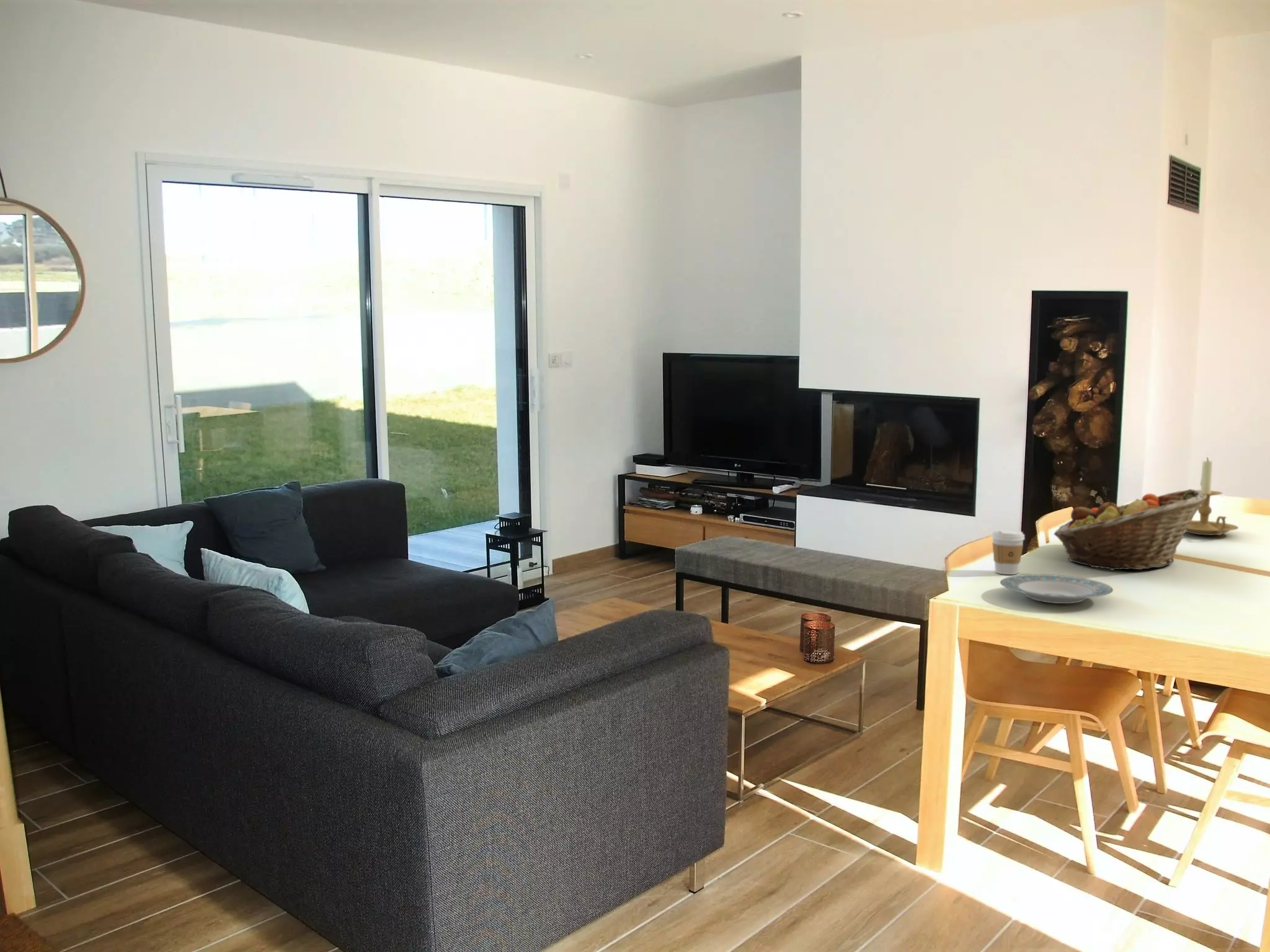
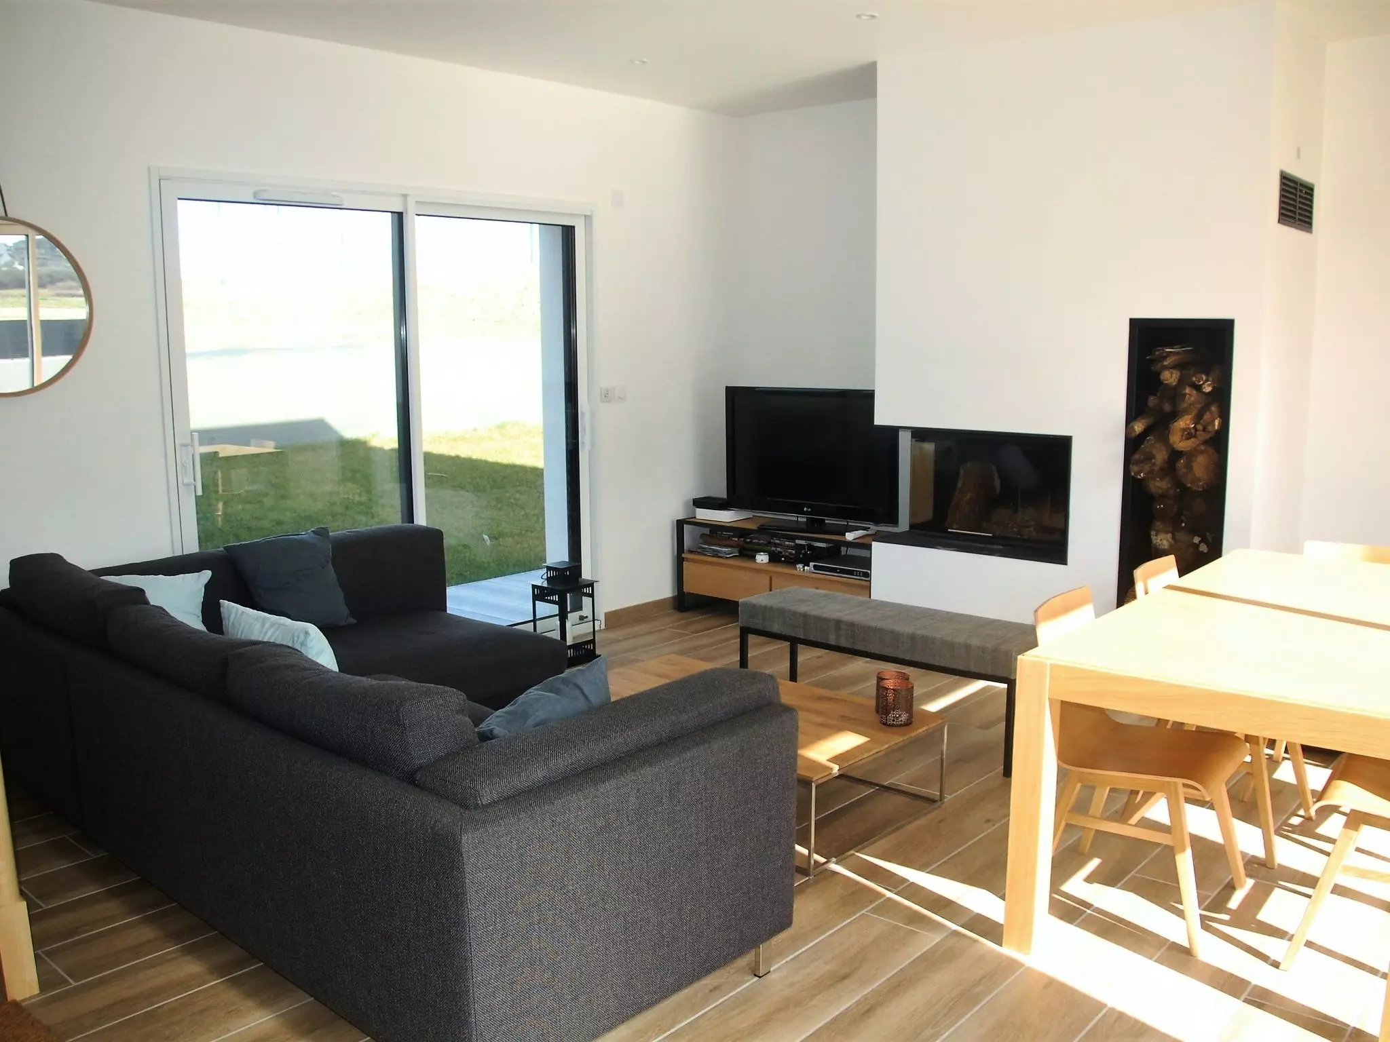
- candle holder [1186,457,1239,536]
- plate [1000,574,1114,604]
- coffee cup [991,529,1025,575]
- fruit basket [1053,488,1207,571]
